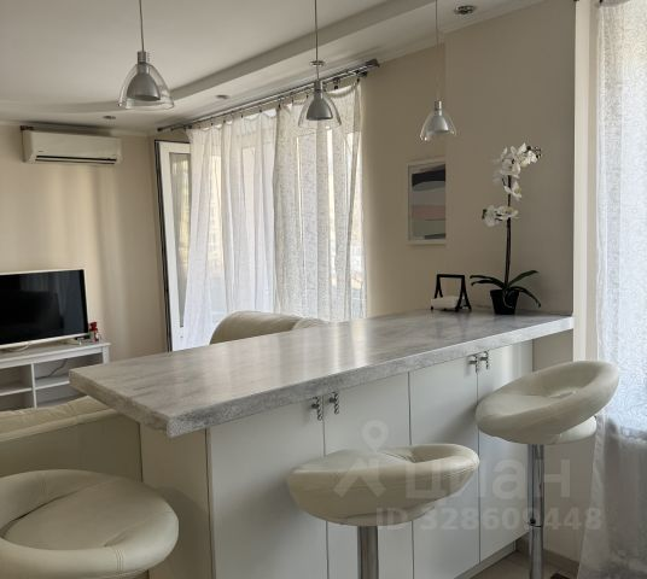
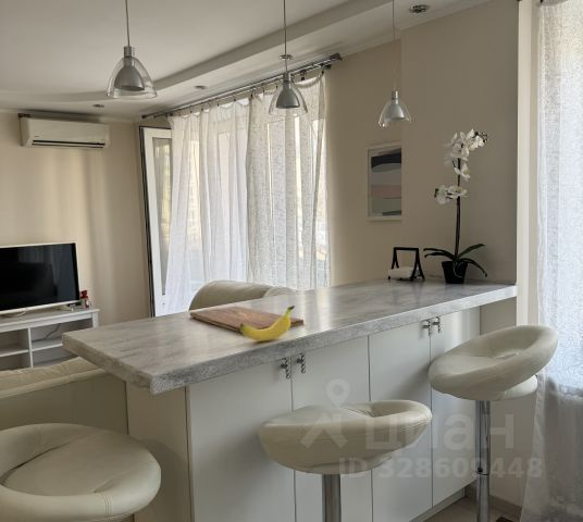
+ cutting board [189,304,305,334]
+ banana [240,304,296,343]
